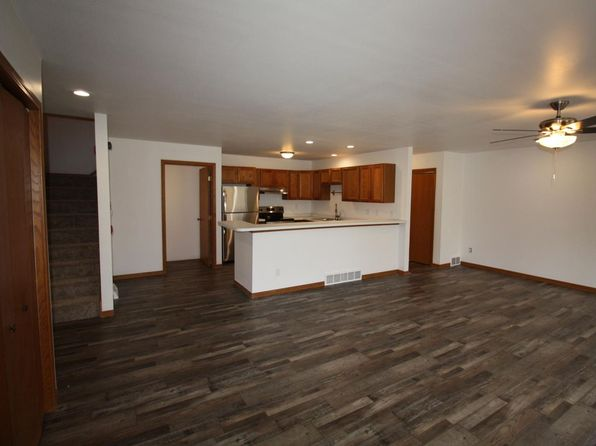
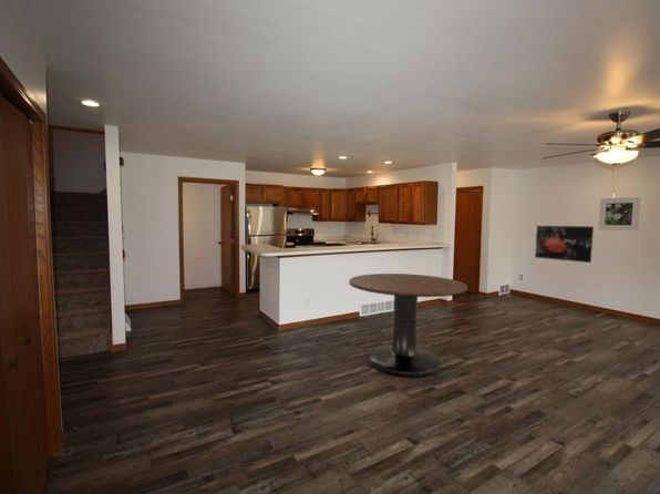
+ dining table [348,272,468,378]
+ wall art [534,225,595,264]
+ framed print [598,196,641,231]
